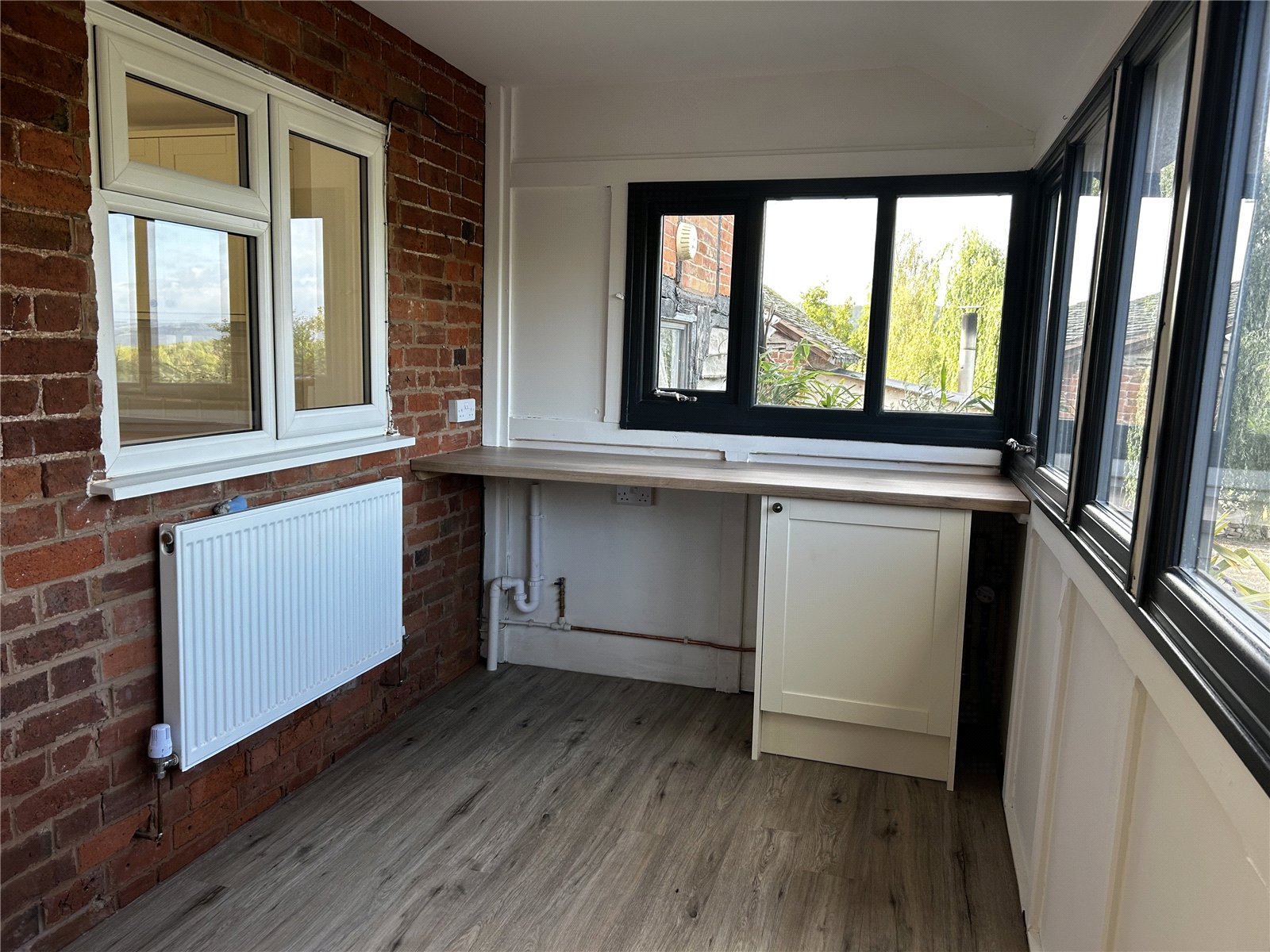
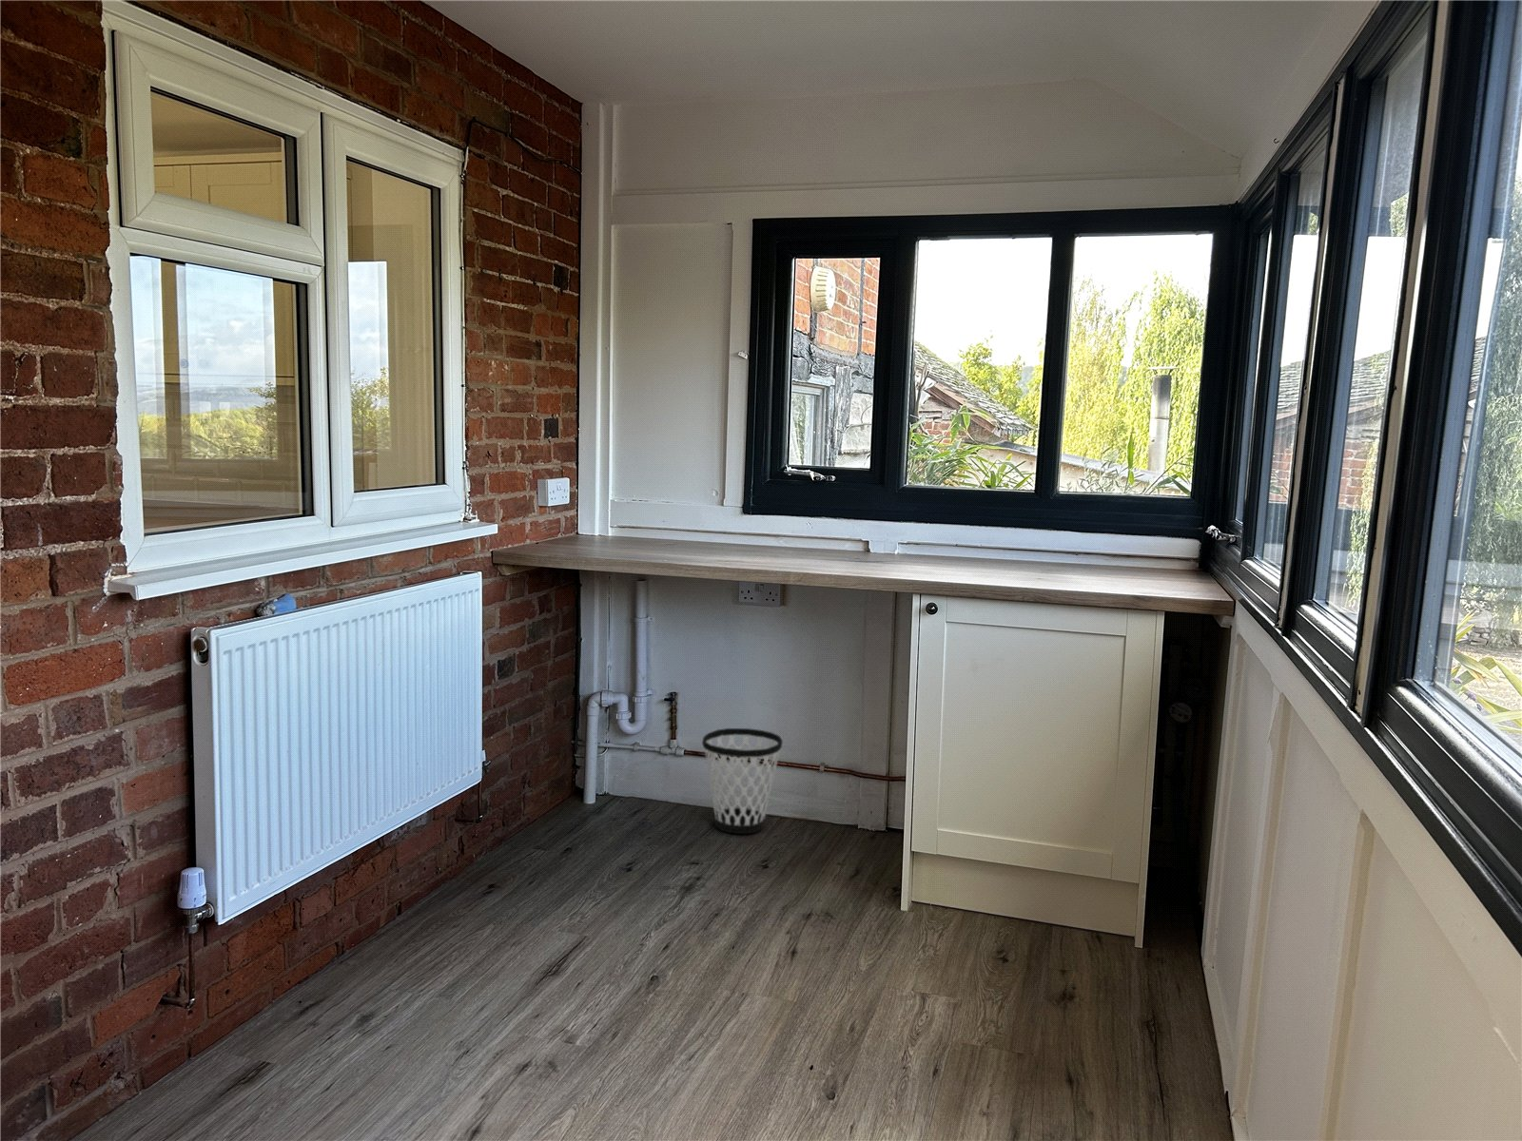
+ wastebasket [701,728,784,835]
